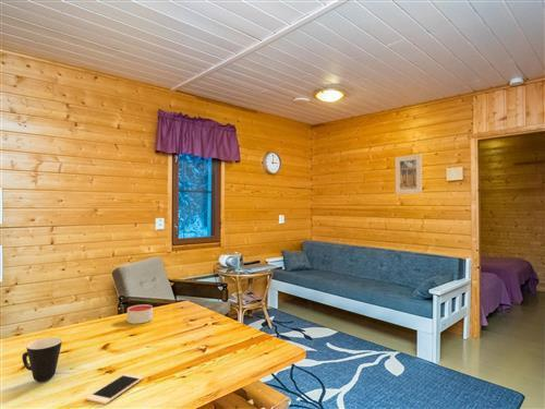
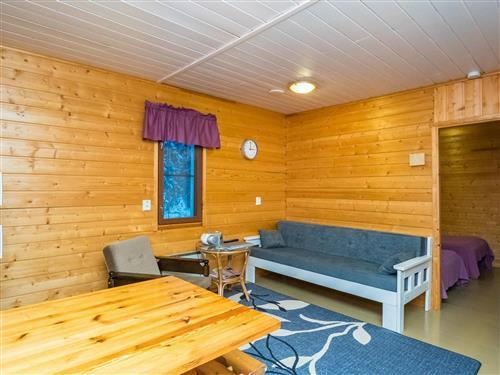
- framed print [395,153,423,195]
- mug [21,336,63,383]
- cell phone [85,373,144,406]
- candle [126,303,154,325]
